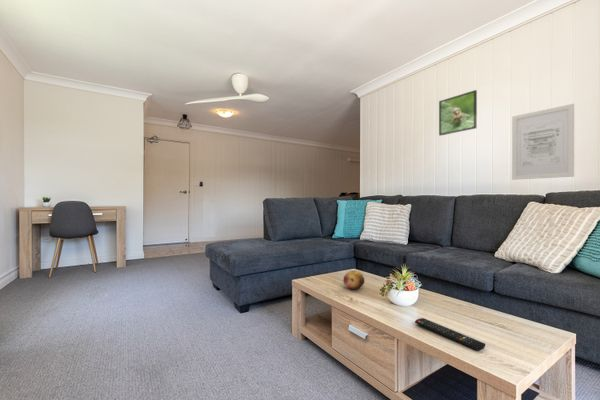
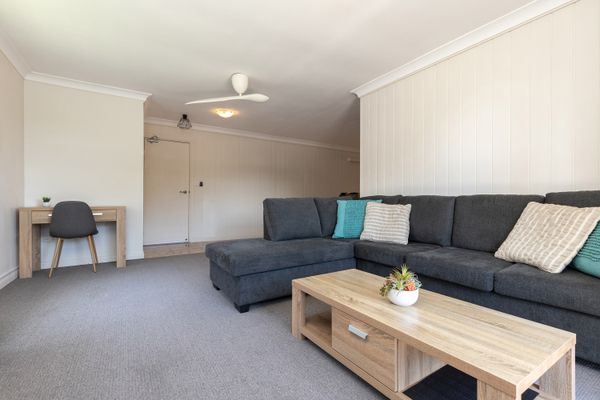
- fruit [342,270,365,290]
- remote control [414,317,486,352]
- wall art [511,103,575,181]
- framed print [438,89,478,137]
